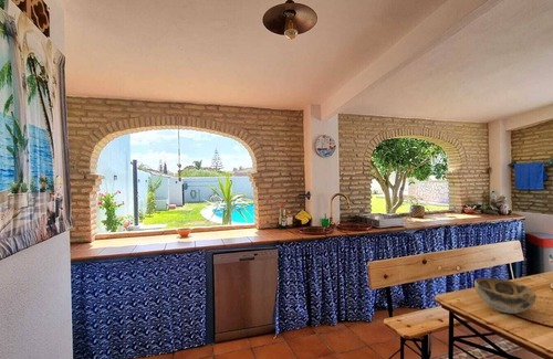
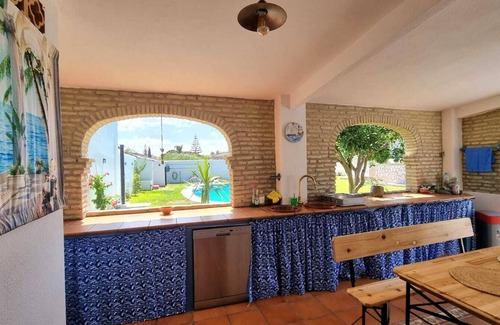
- decorative bowl [473,276,538,315]
